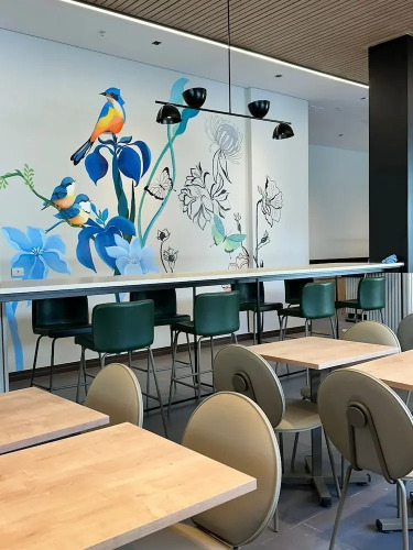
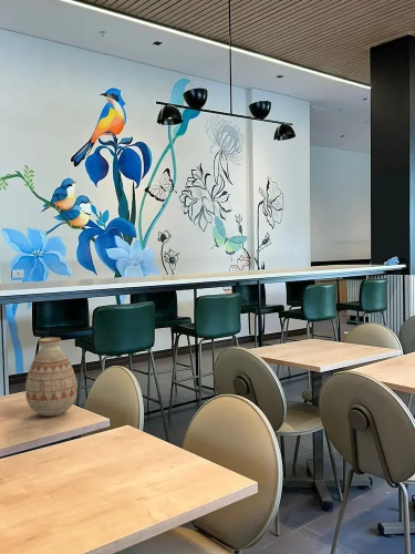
+ vase [24,336,79,418]
